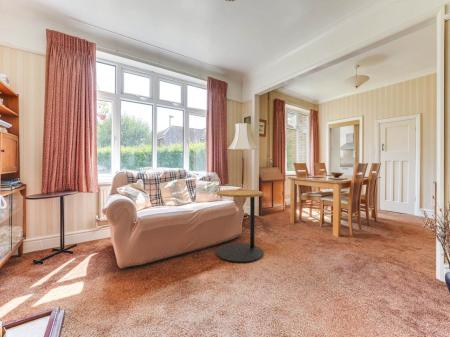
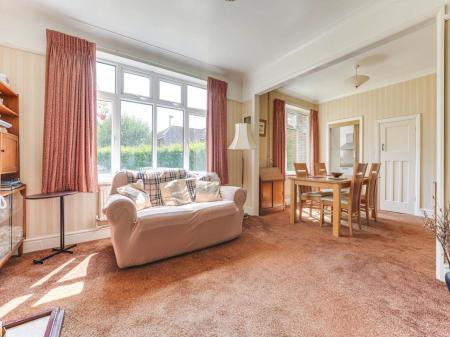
- side table [215,189,264,264]
